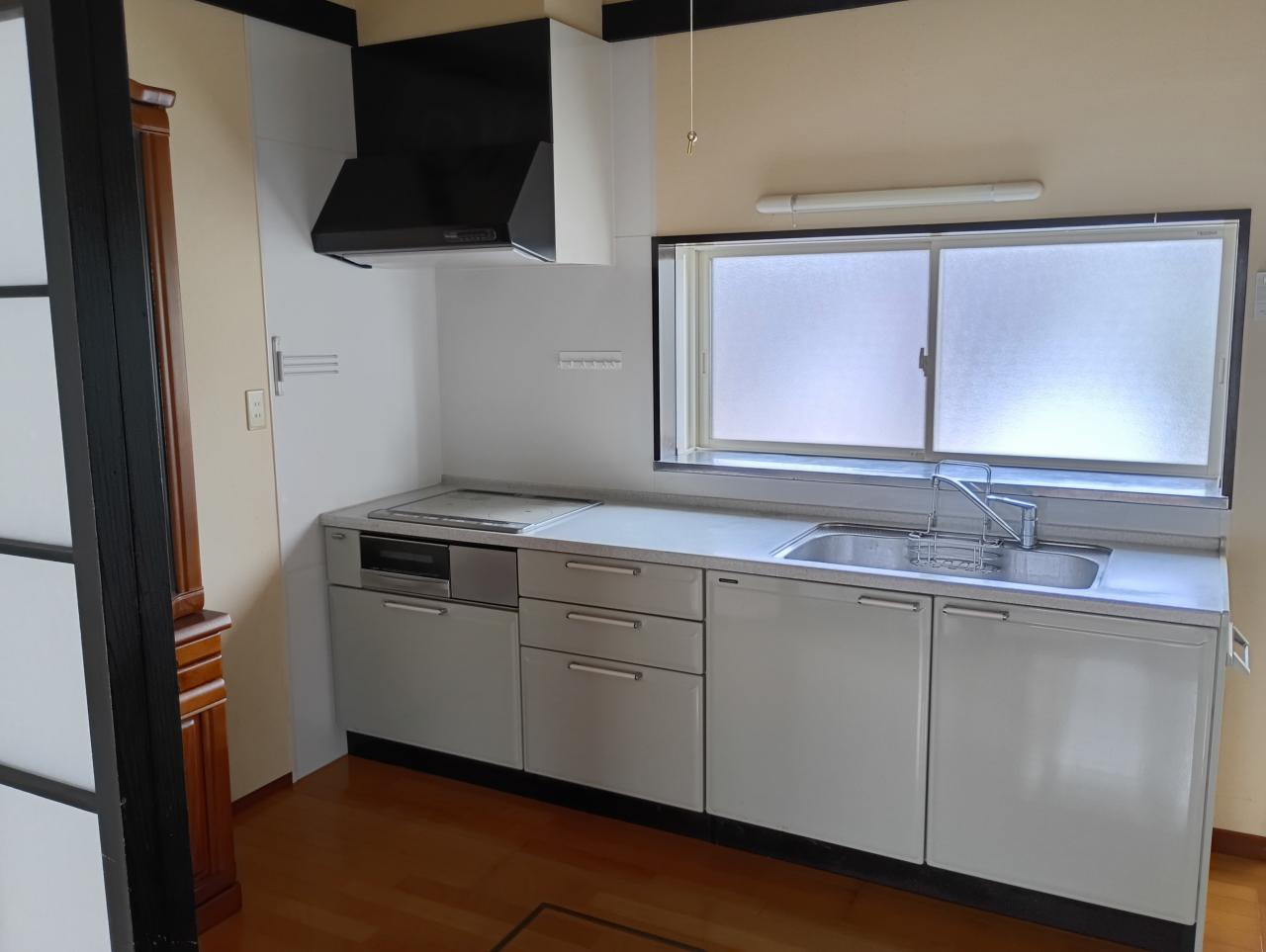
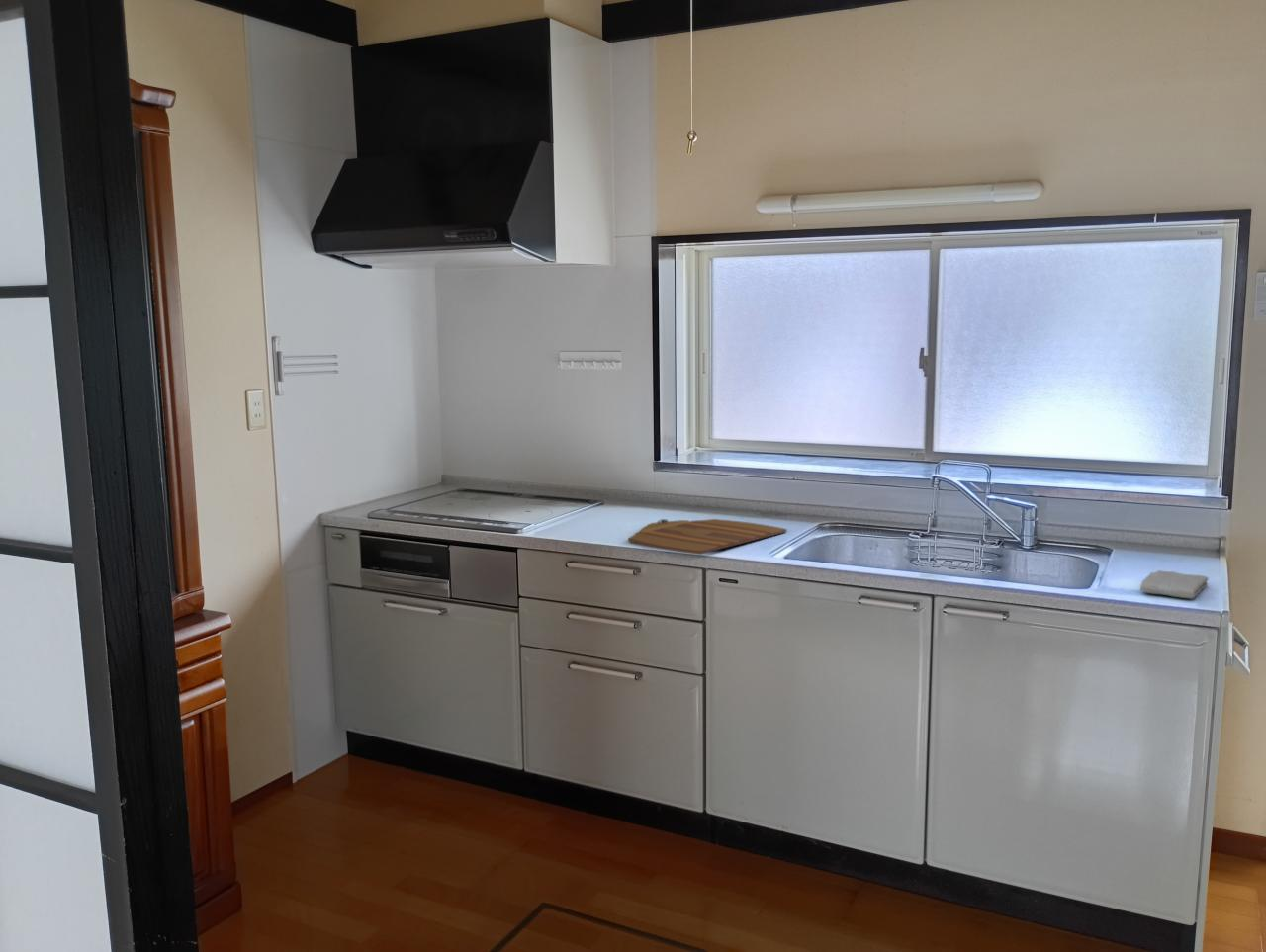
+ cutting board [627,518,788,555]
+ washcloth [1139,569,1210,600]
